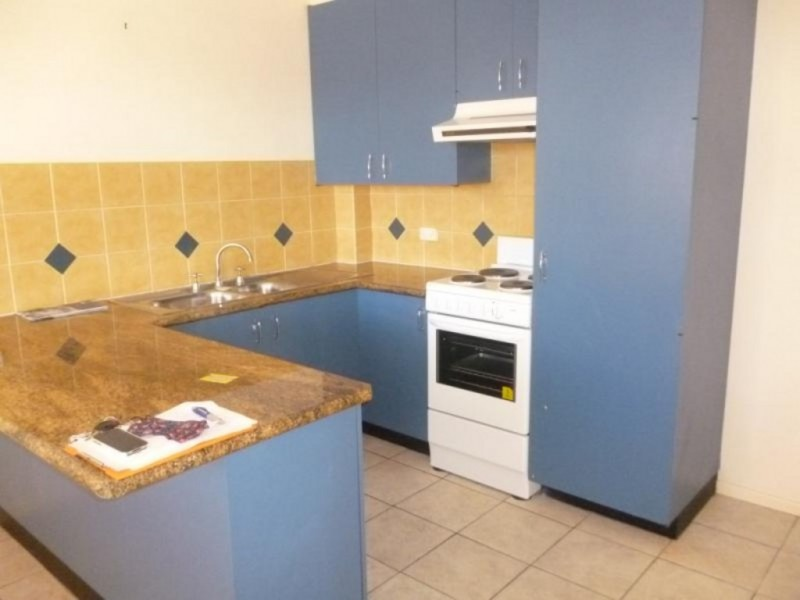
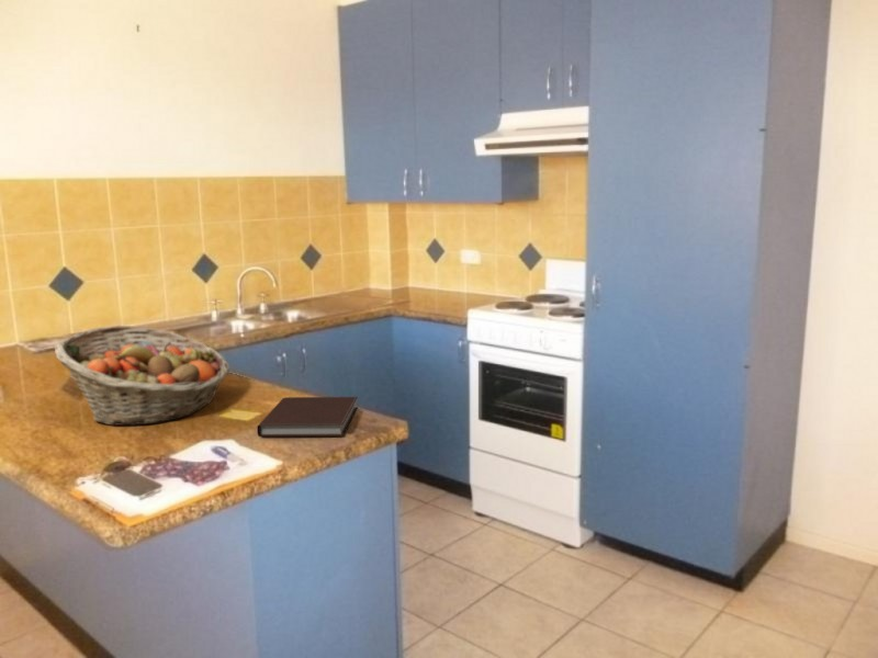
+ fruit basket [54,325,230,427]
+ notebook [256,396,359,438]
